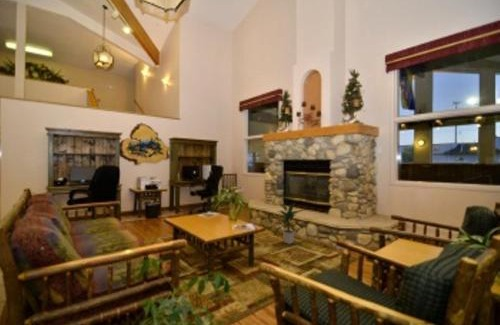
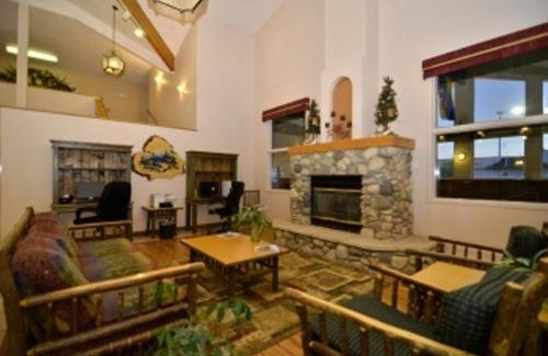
- indoor plant [273,202,307,245]
